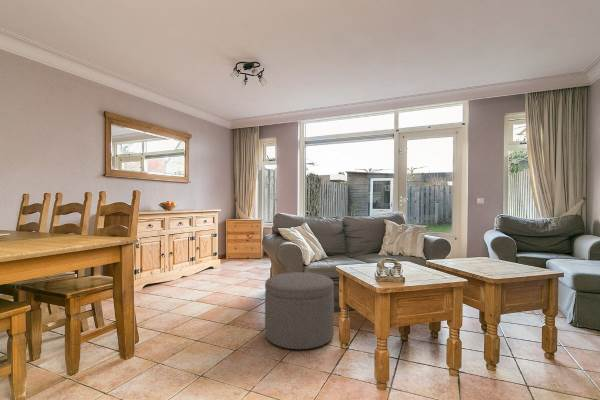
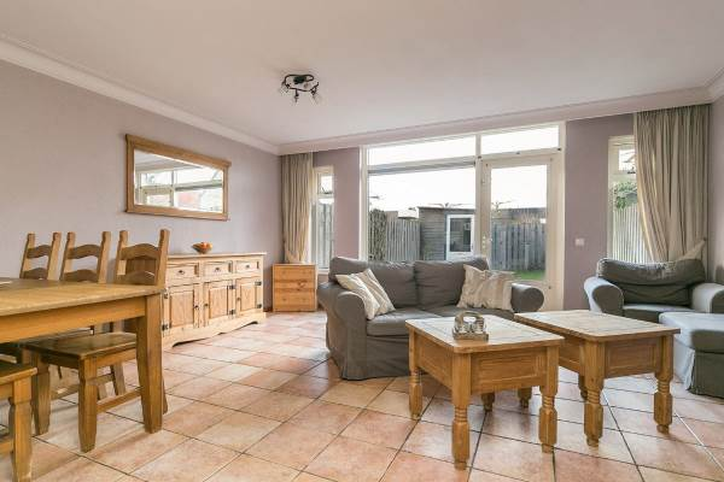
- ottoman [264,271,335,350]
